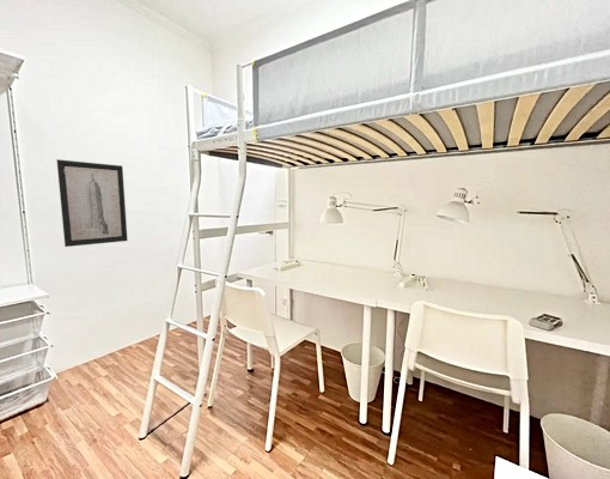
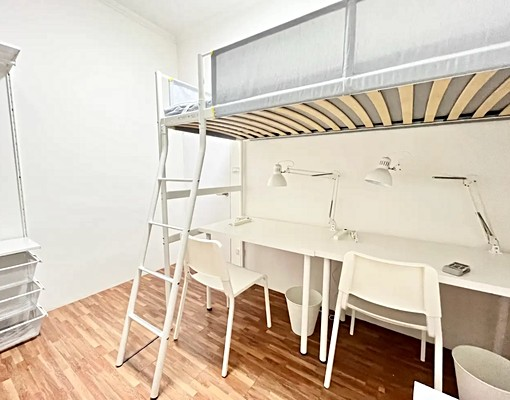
- wall art [56,158,129,248]
